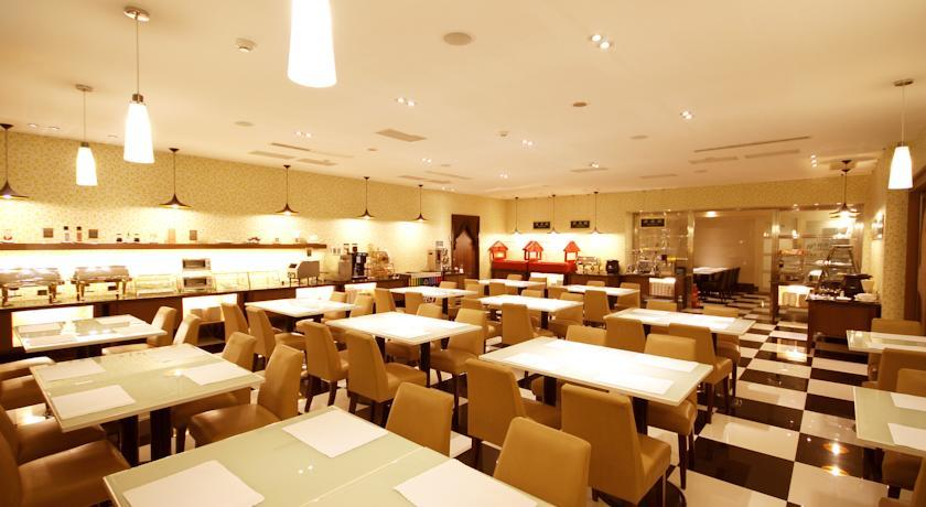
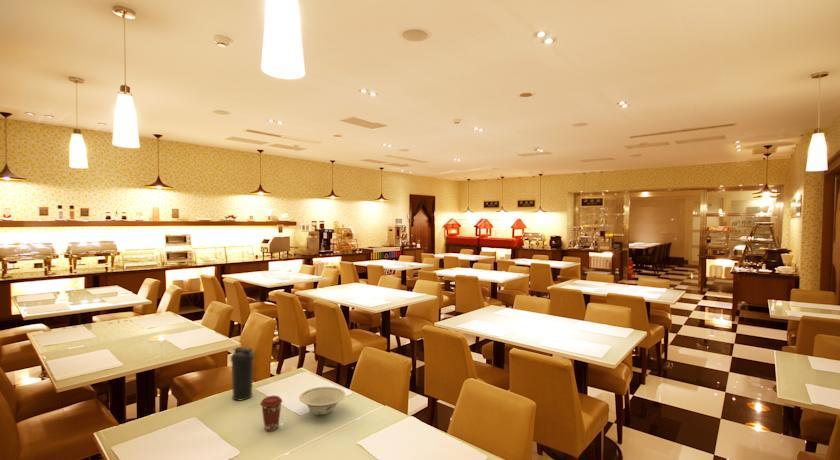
+ coffee cup [260,395,283,432]
+ bowl [298,386,347,416]
+ water bottle [230,346,255,401]
